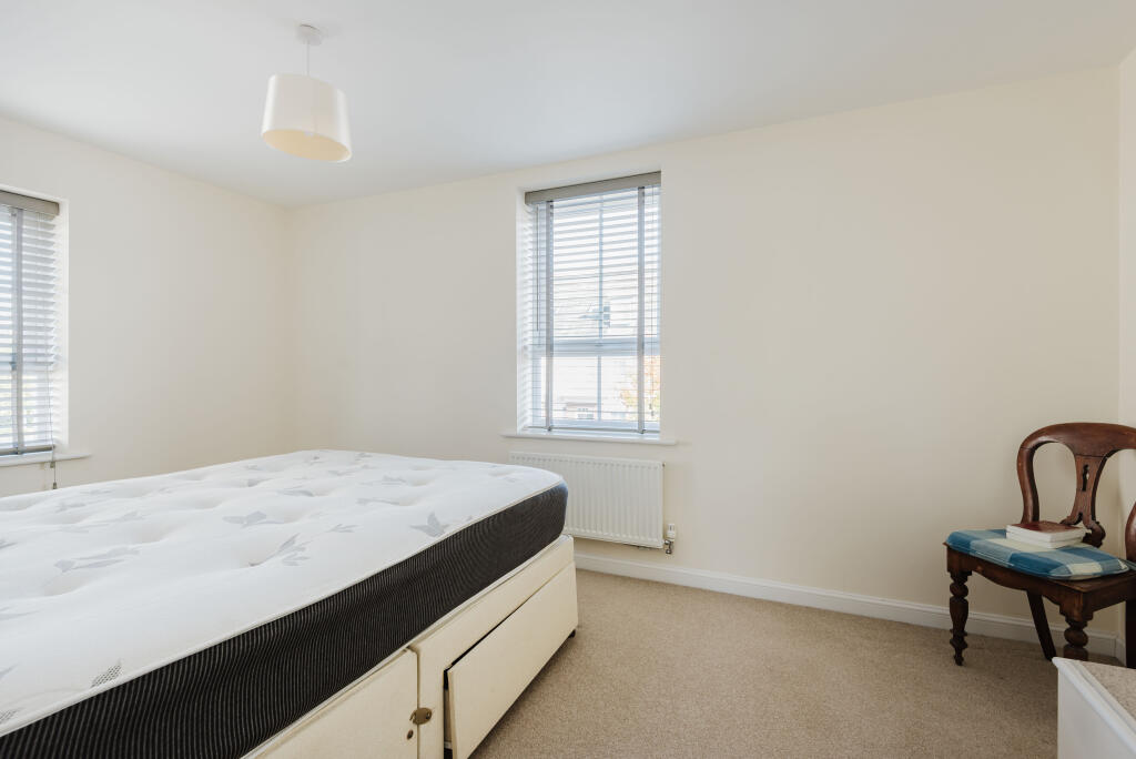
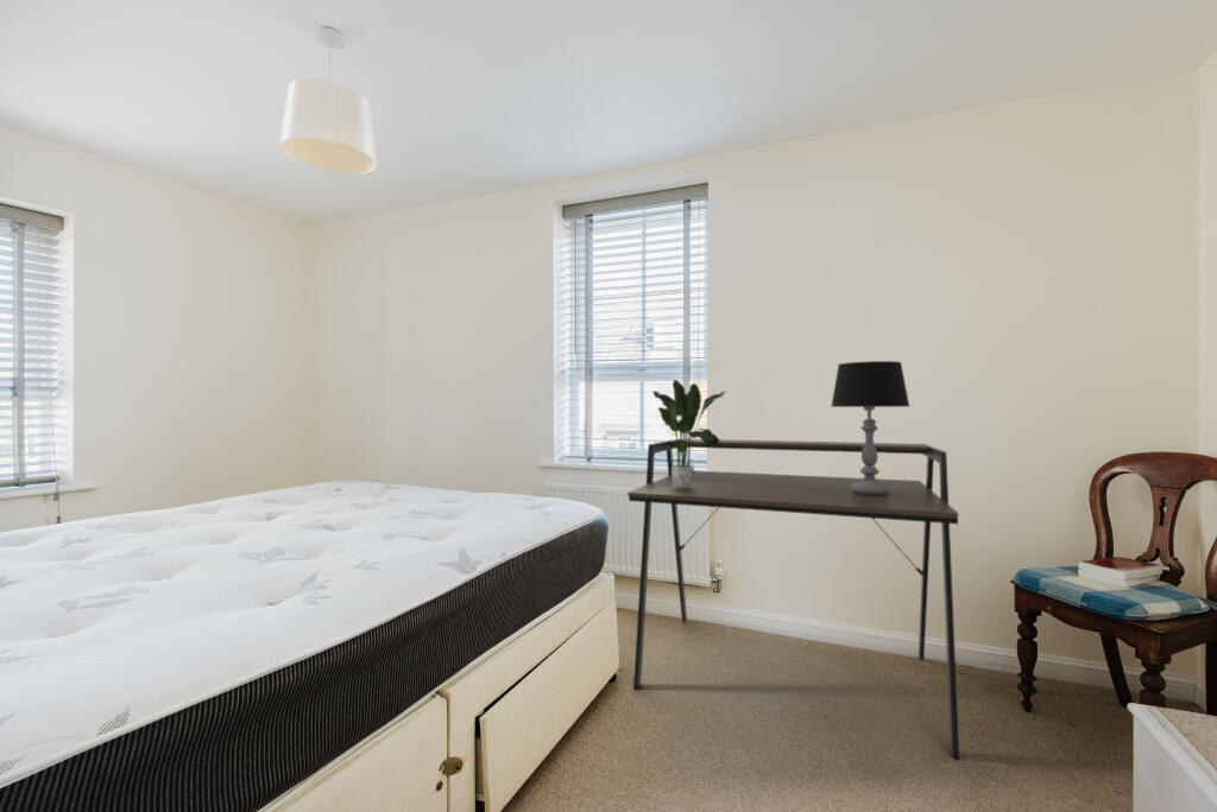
+ desk [626,438,960,761]
+ potted plant [651,379,727,489]
+ table lamp [830,360,910,495]
